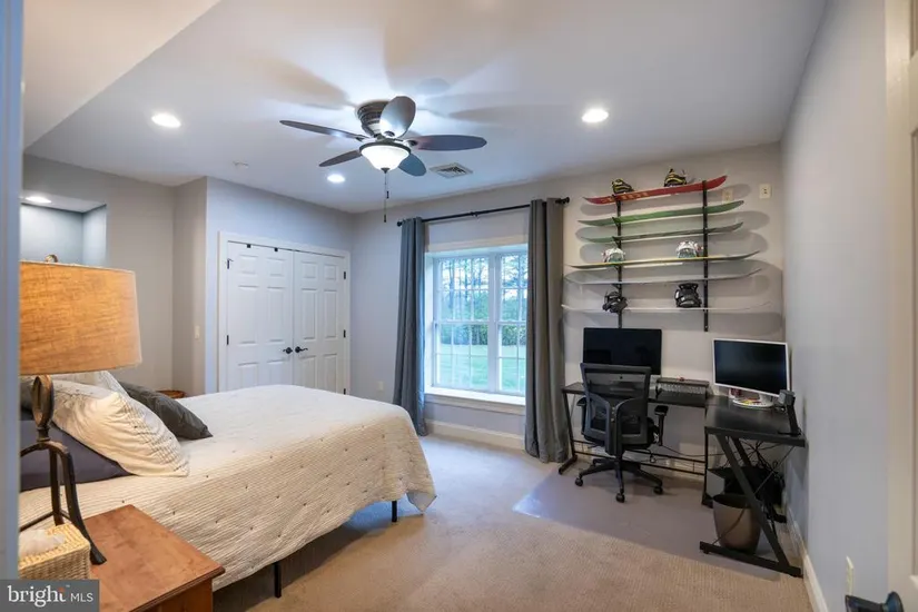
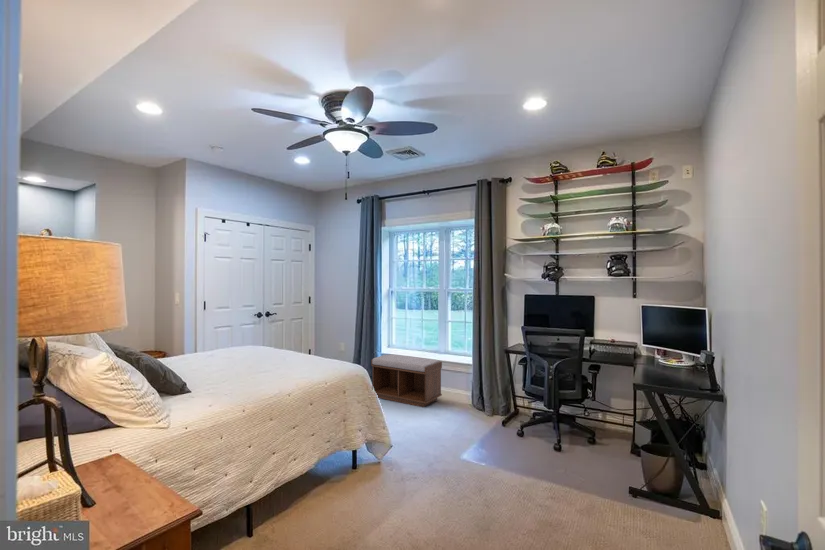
+ bench [370,353,443,408]
